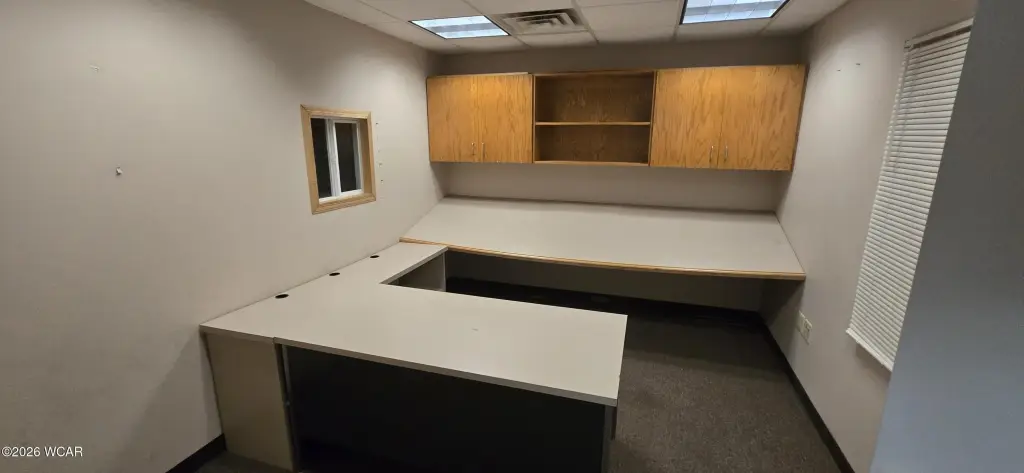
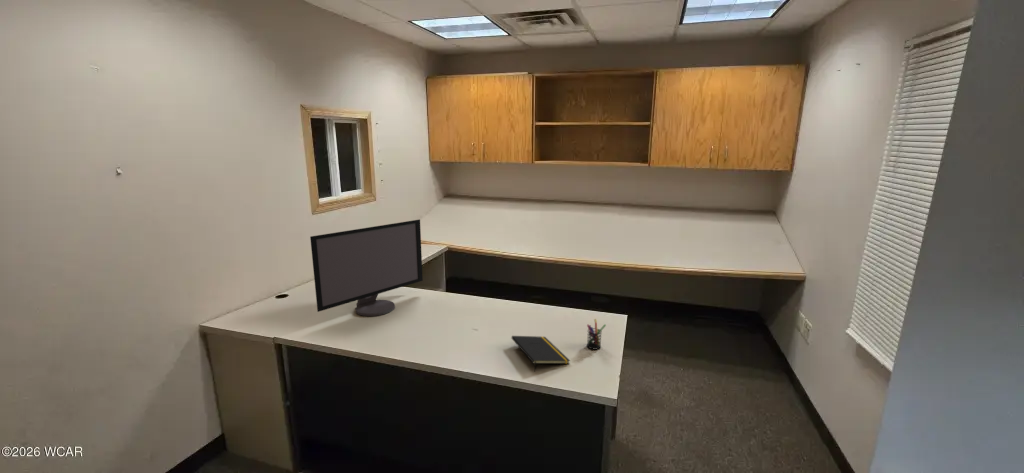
+ pen holder [586,318,607,351]
+ computer monitor [309,219,424,317]
+ notepad [511,335,571,373]
